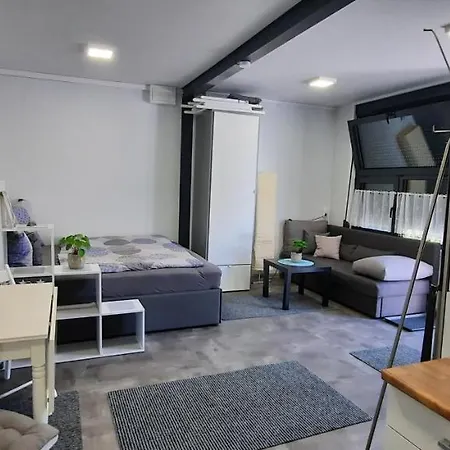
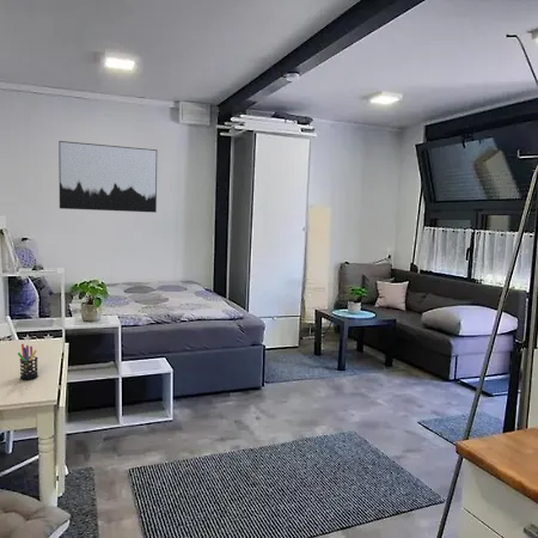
+ pen holder [17,343,39,381]
+ wall art [57,140,158,214]
